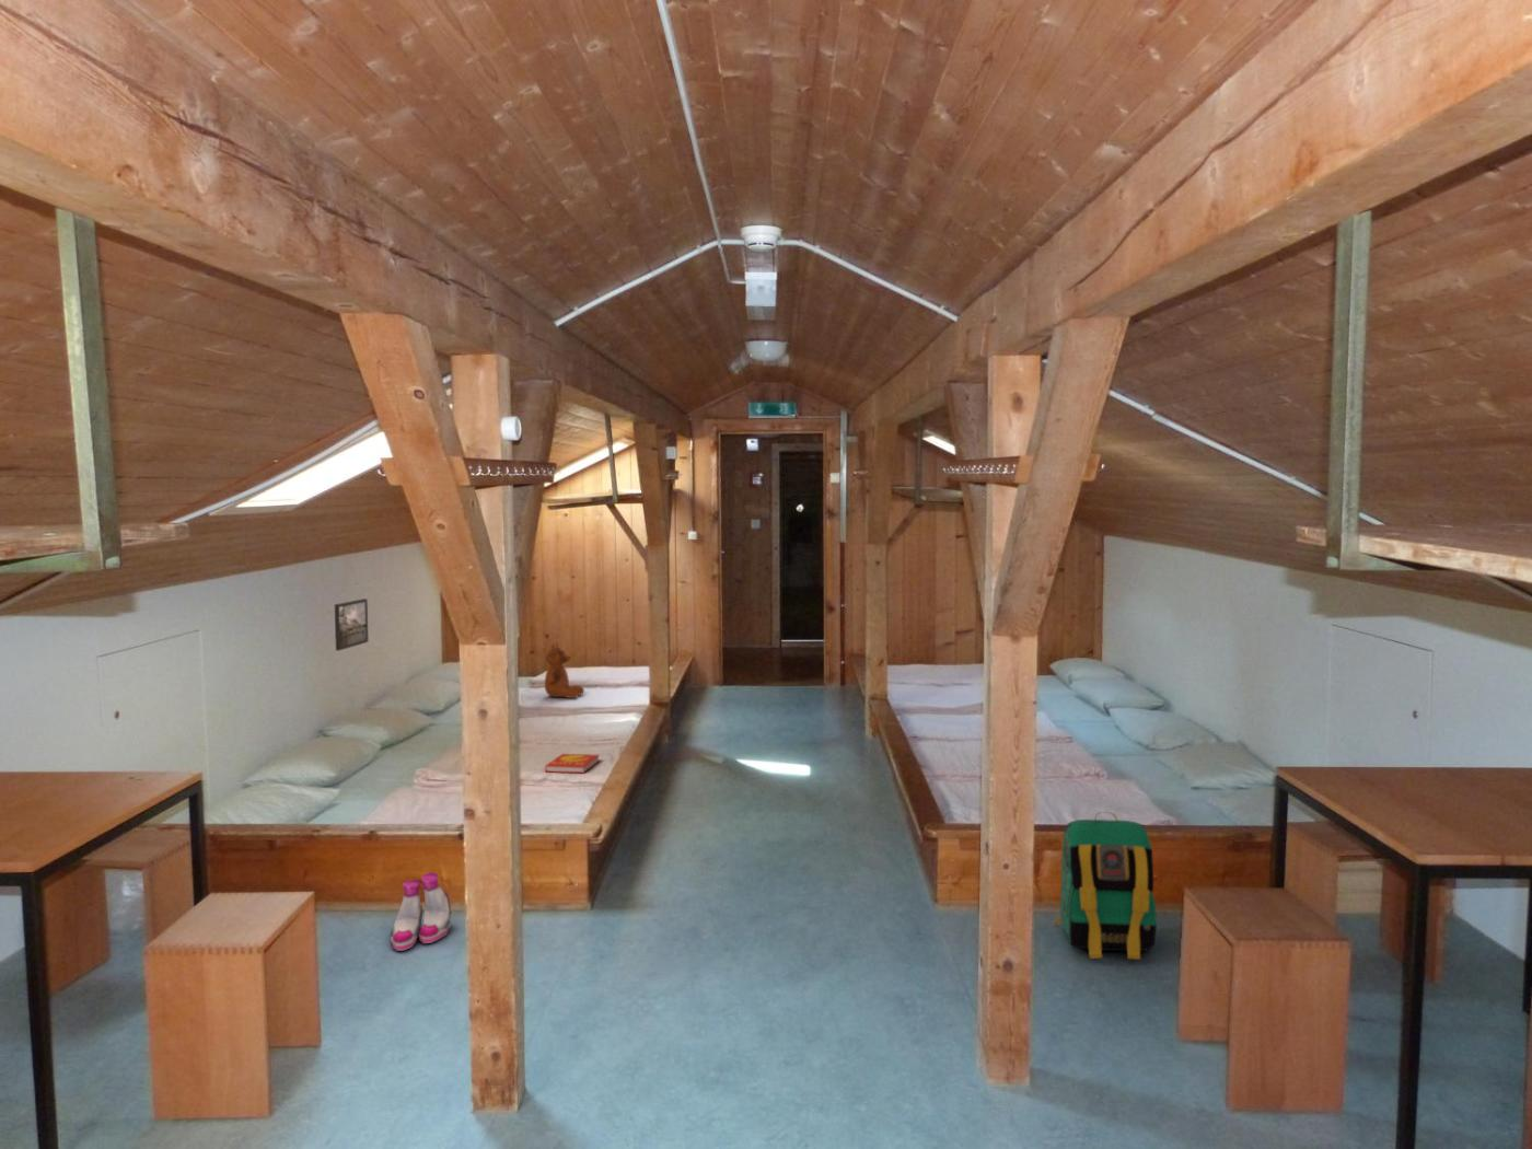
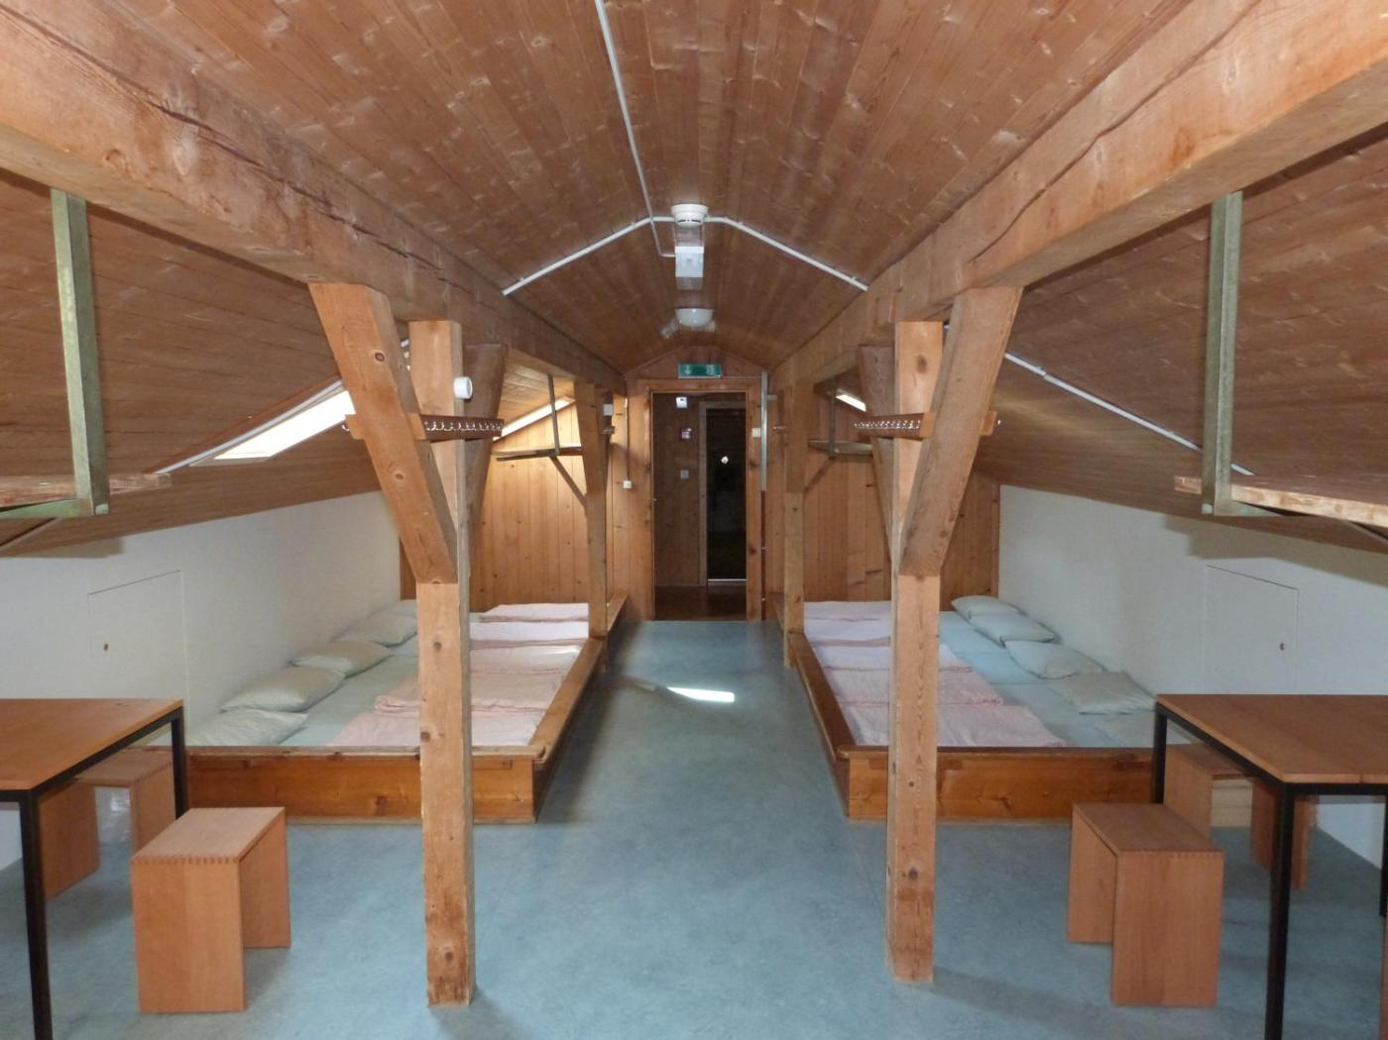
- backpack [1052,811,1158,961]
- book [544,753,601,775]
- boots [390,871,452,952]
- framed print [334,597,370,652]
- teddy bear [544,641,585,699]
